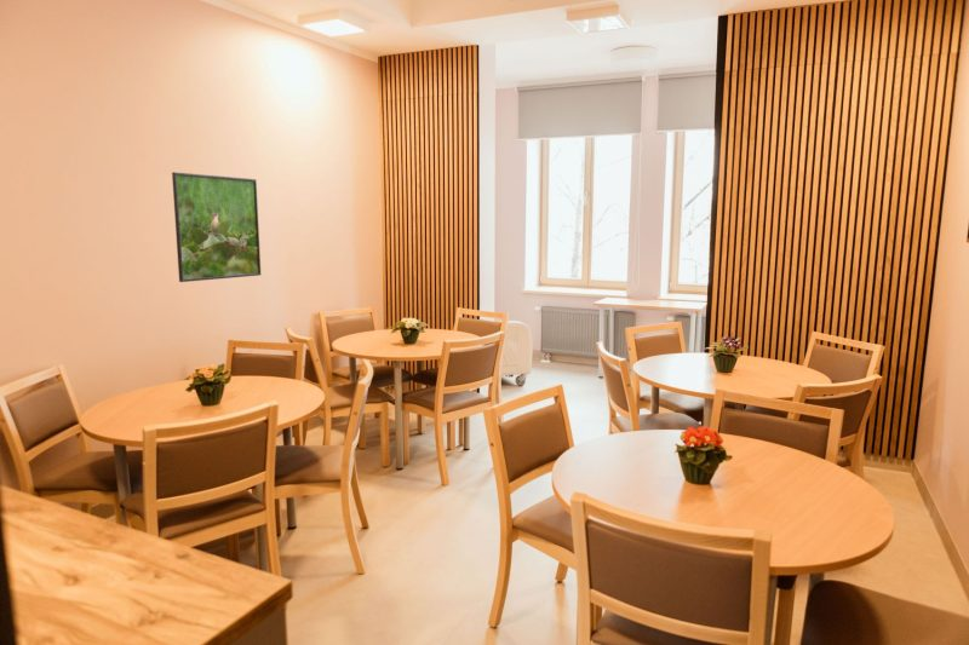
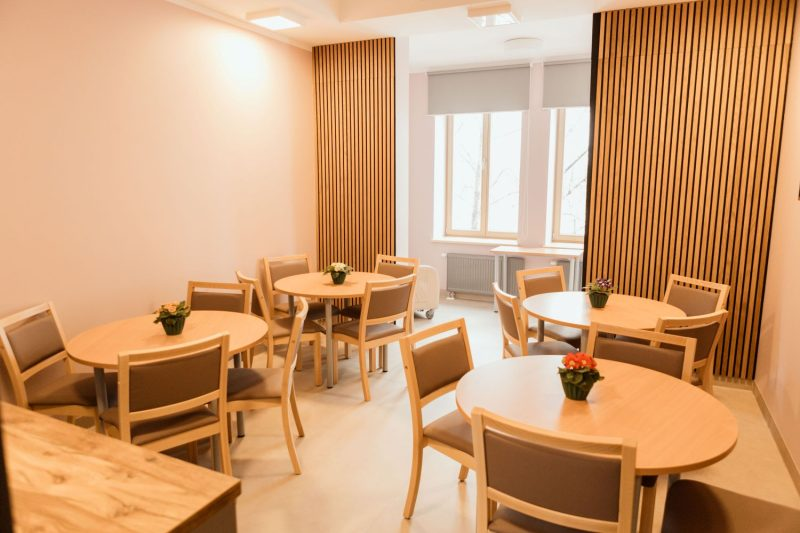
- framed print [171,171,262,283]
